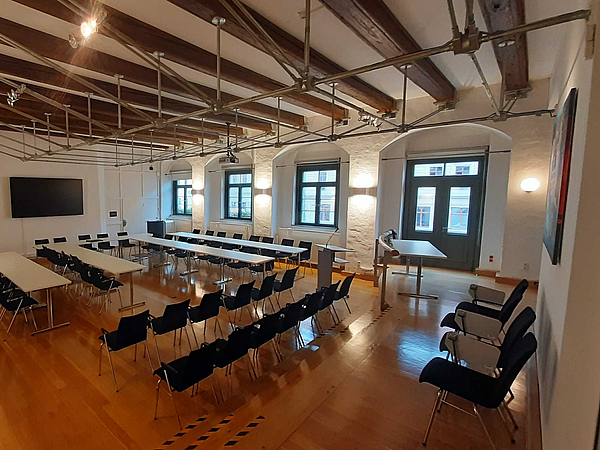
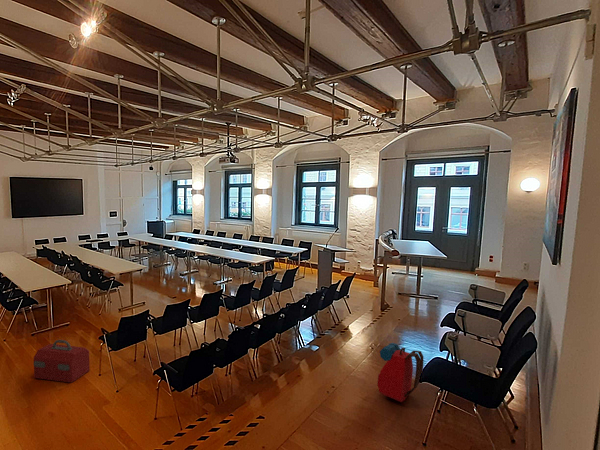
+ toolbox [33,339,91,384]
+ backpack [376,342,425,403]
